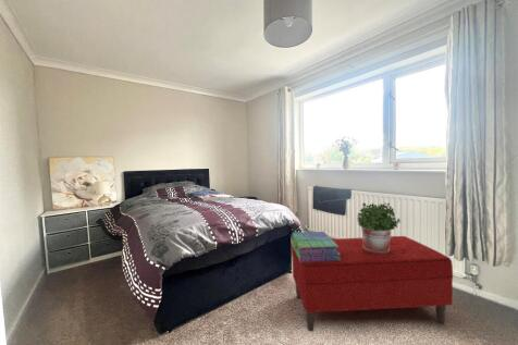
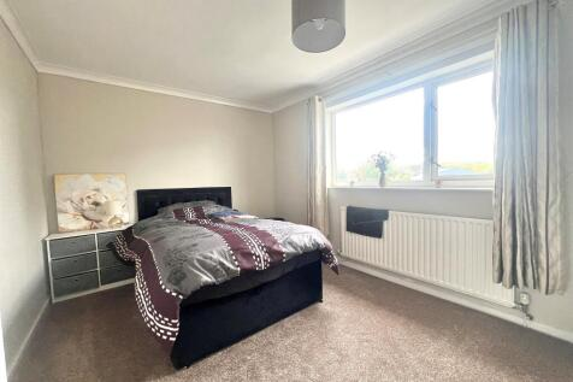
- bench [291,235,454,332]
- potted plant [356,201,402,252]
- stack of books [289,231,341,262]
